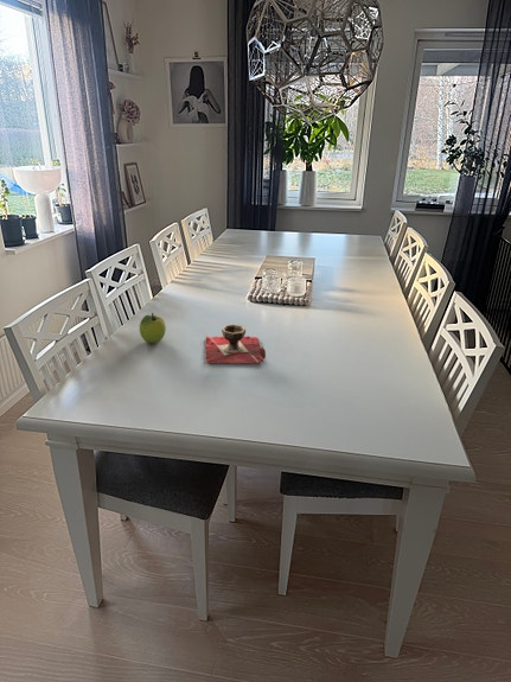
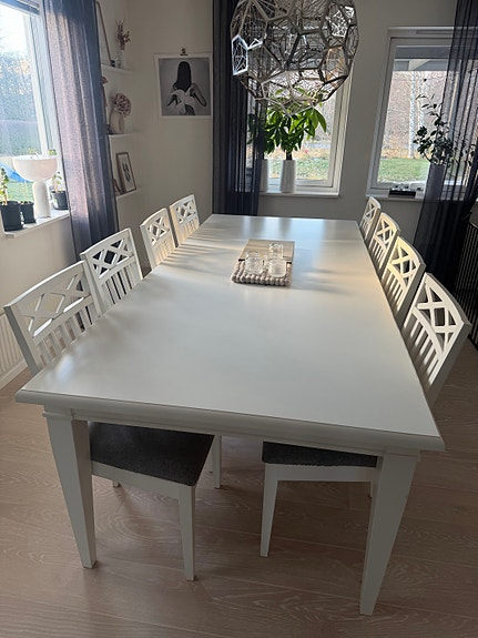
- decorative bowl [205,324,267,364]
- fruit [139,312,167,345]
